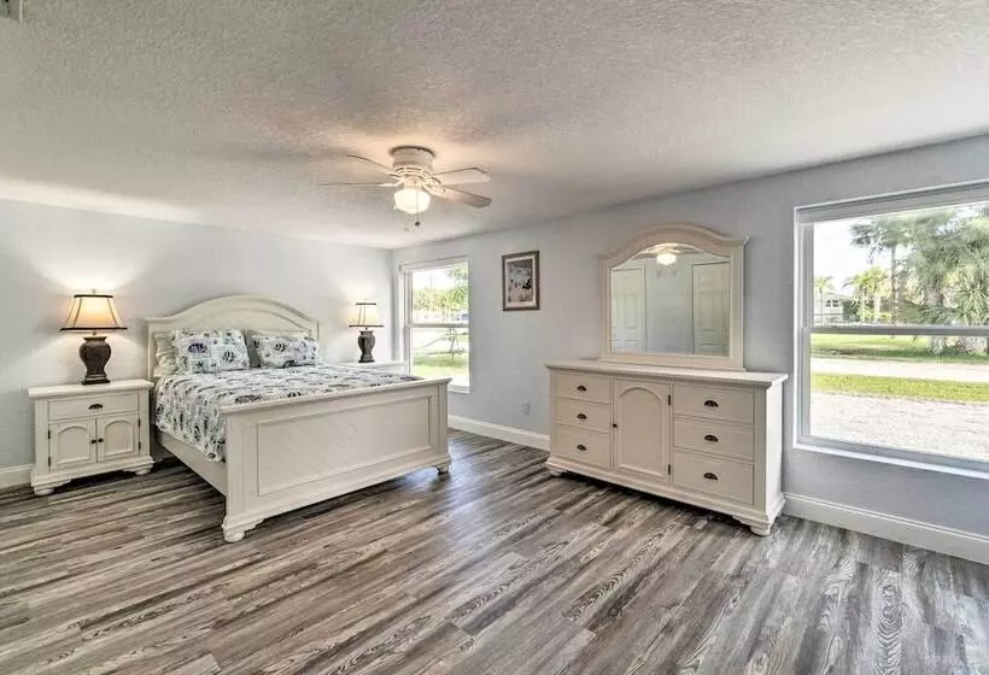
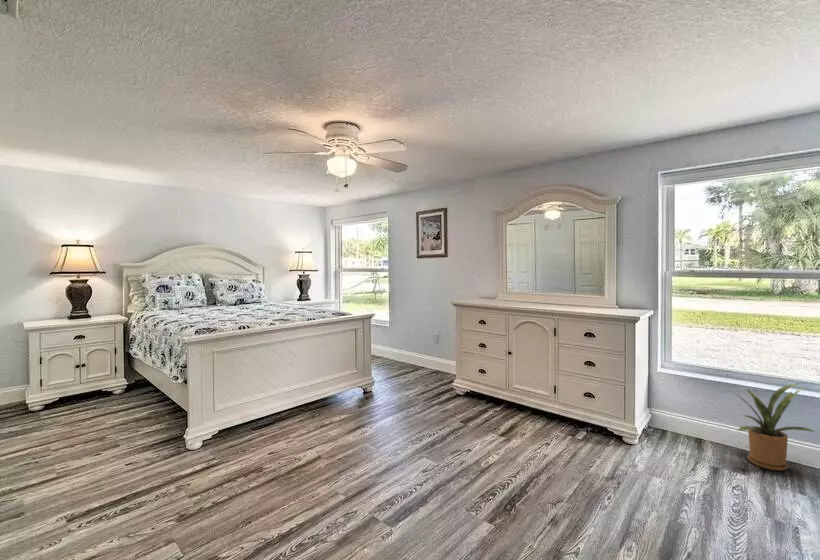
+ house plant [717,382,820,472]
